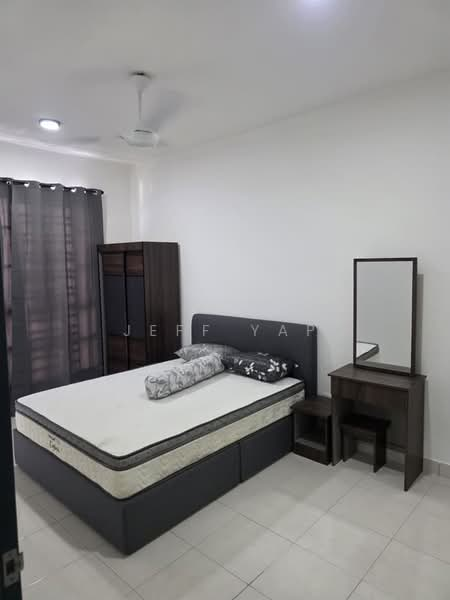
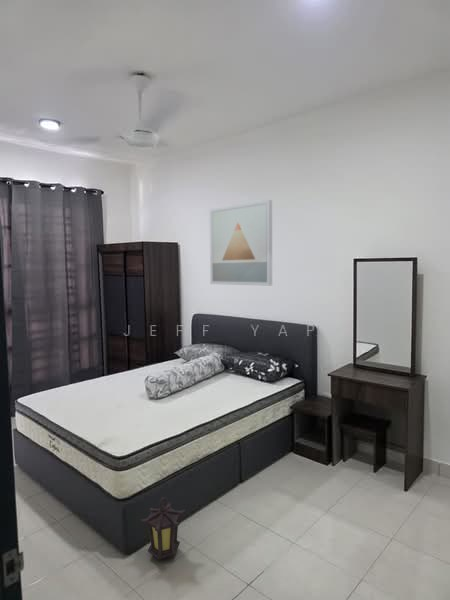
+ lantern [140,496,186,560]
+ wall art [208,199,273,287]
